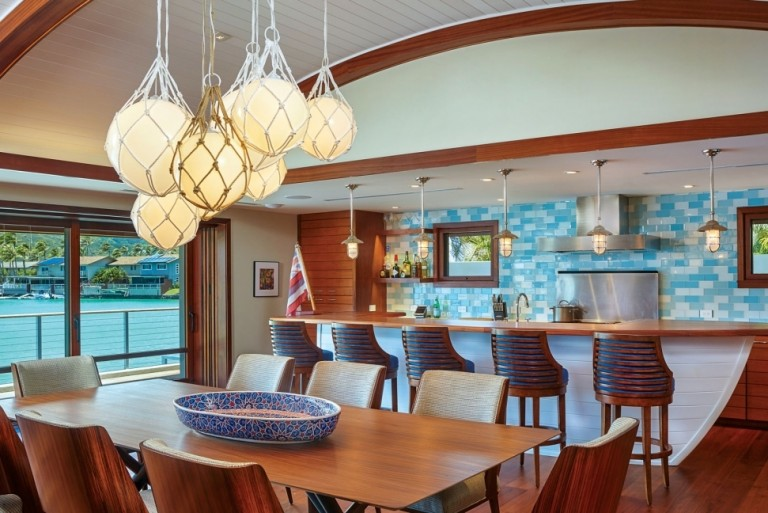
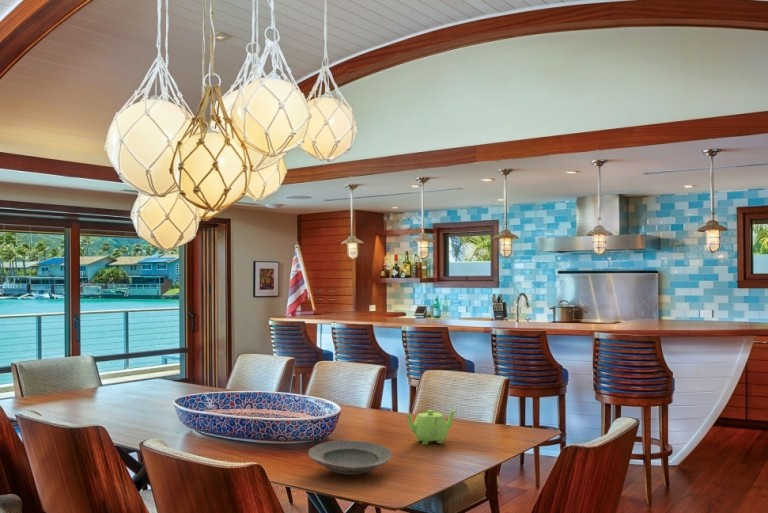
+ teapot [403,409,457,445]
+ plate [307,439,393,476]
